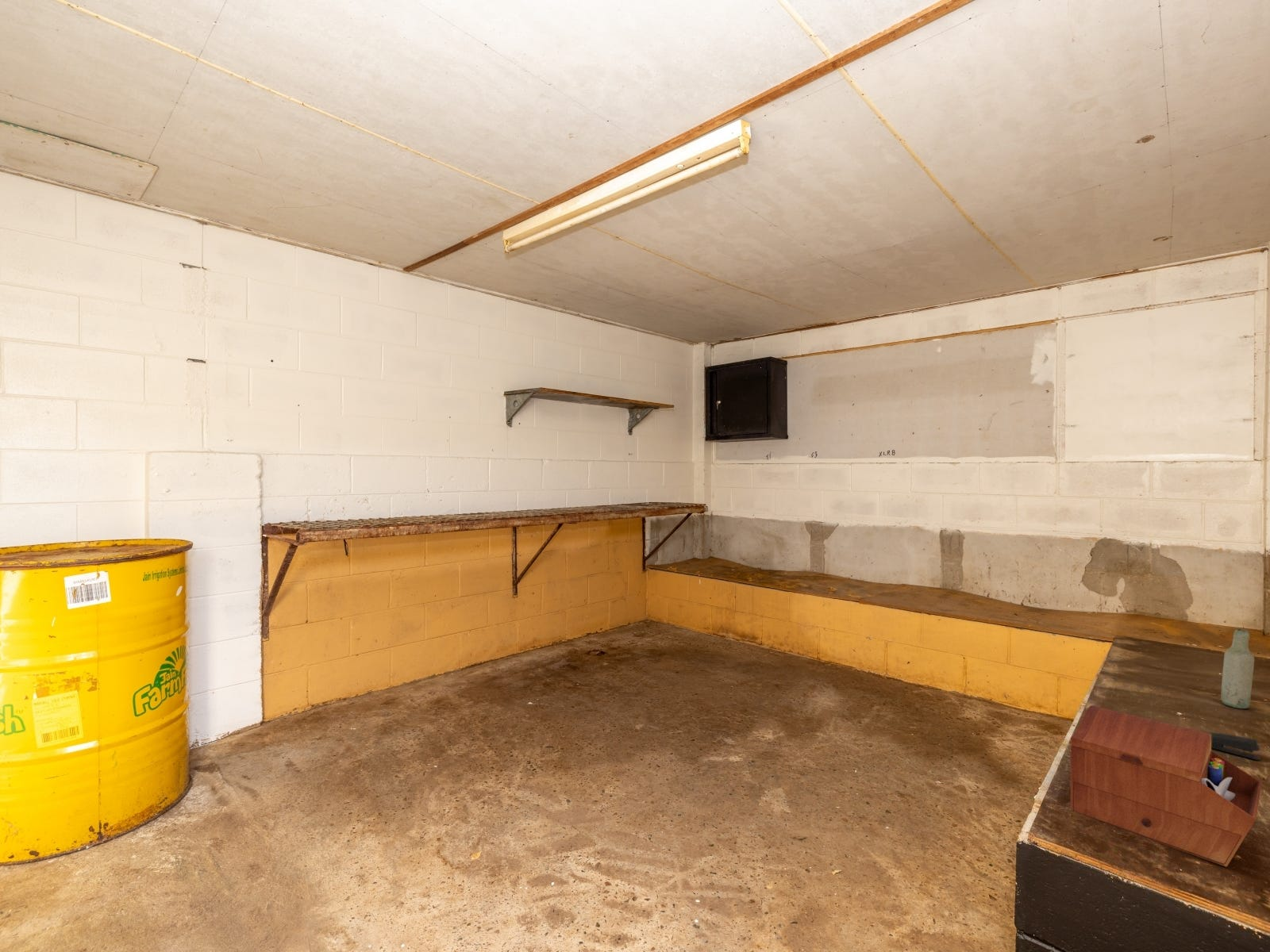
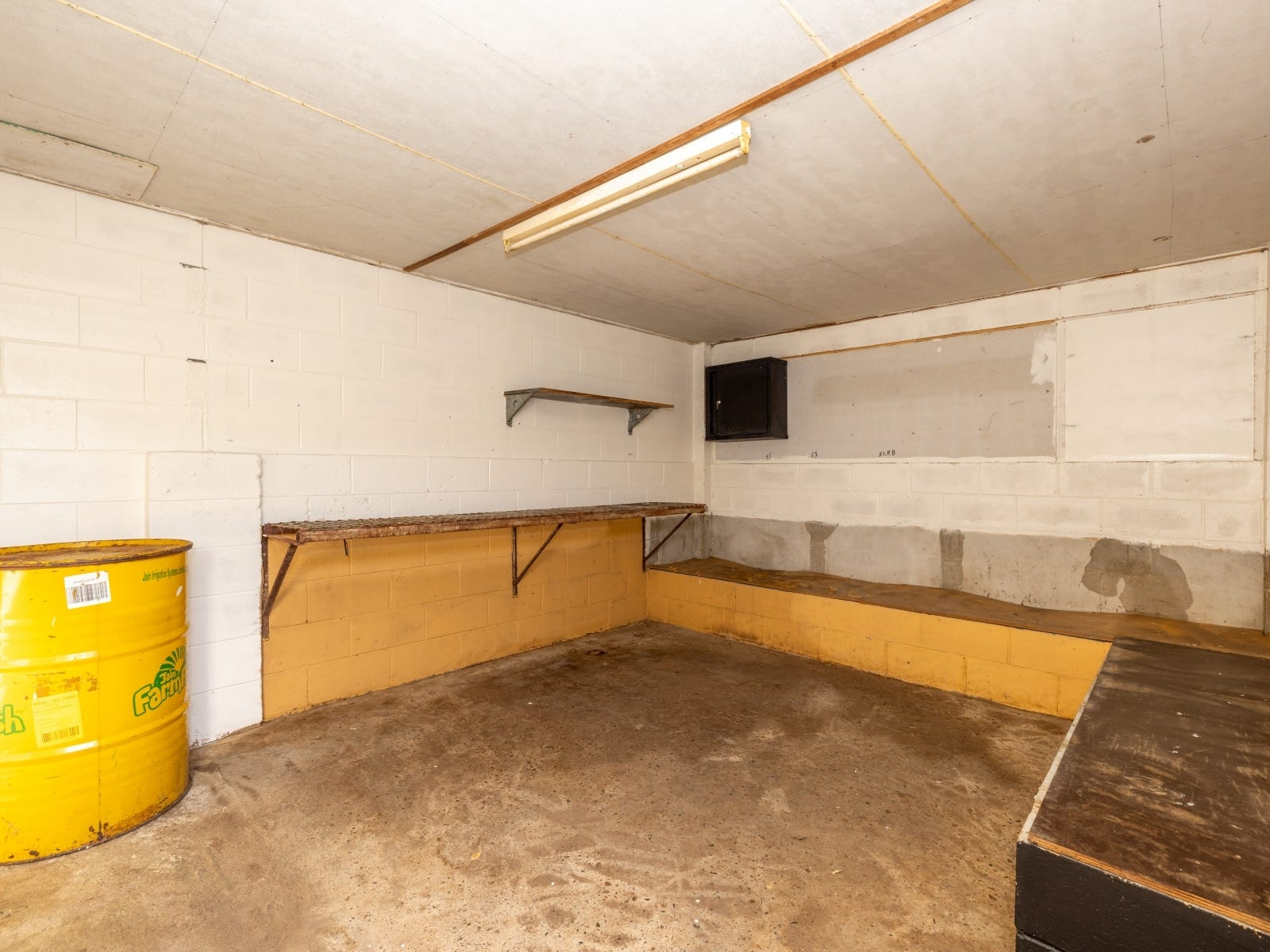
- stapler [1205,731,1261,761]
- bottle [1220,628,1255,709]
- sewing box [1070,704,1263,867]
